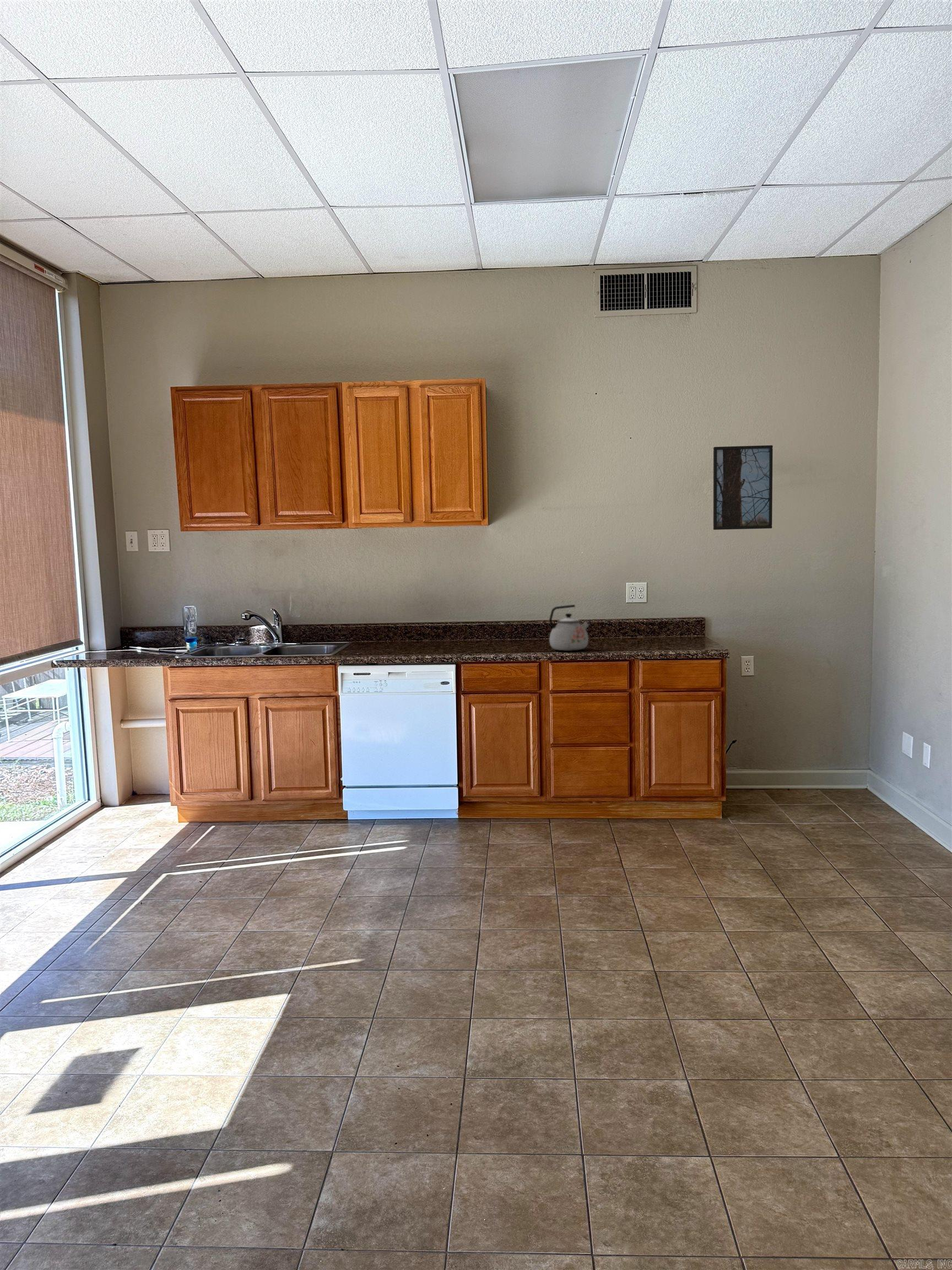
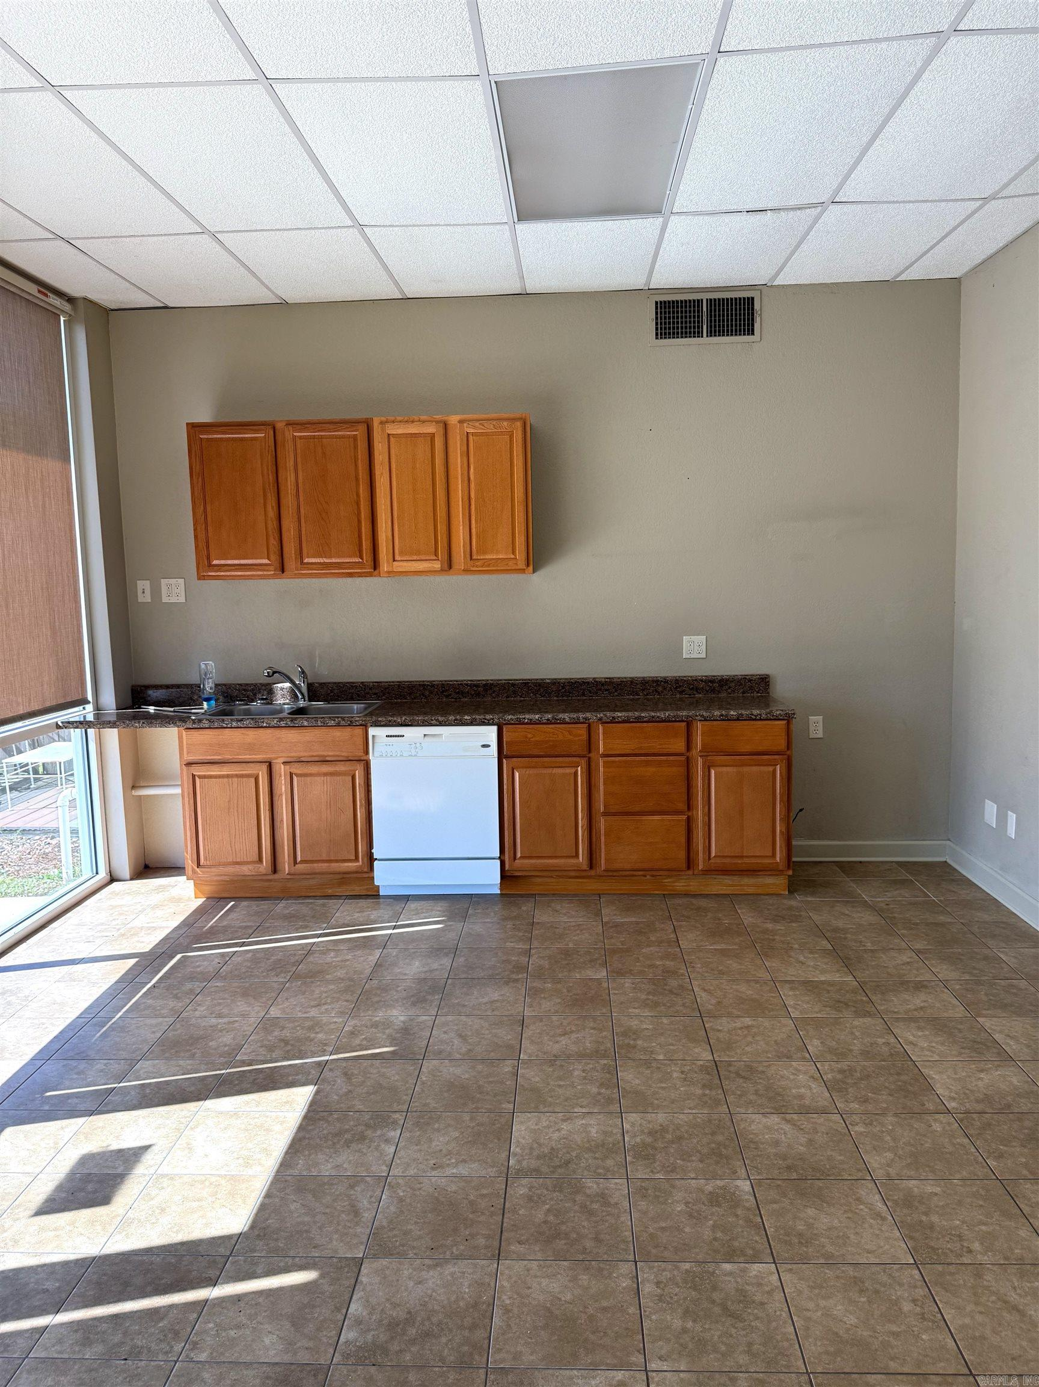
- kettle [549,604,589,652]
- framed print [713,445,774,530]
